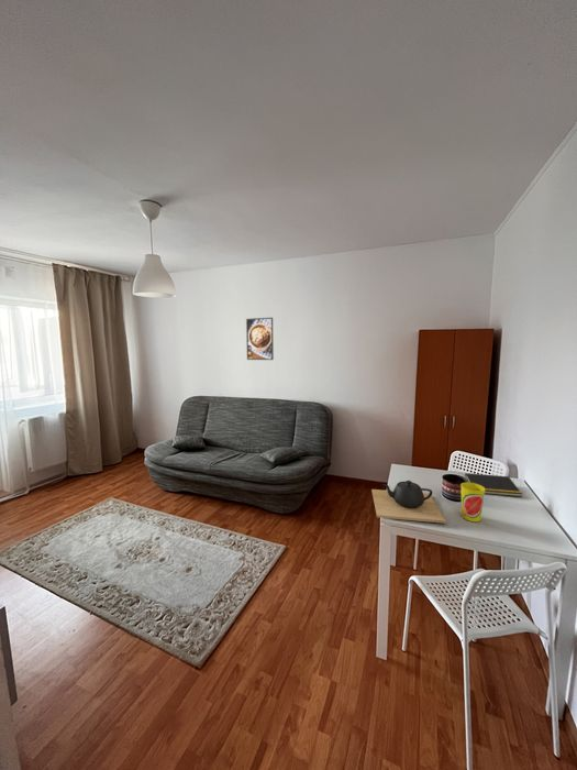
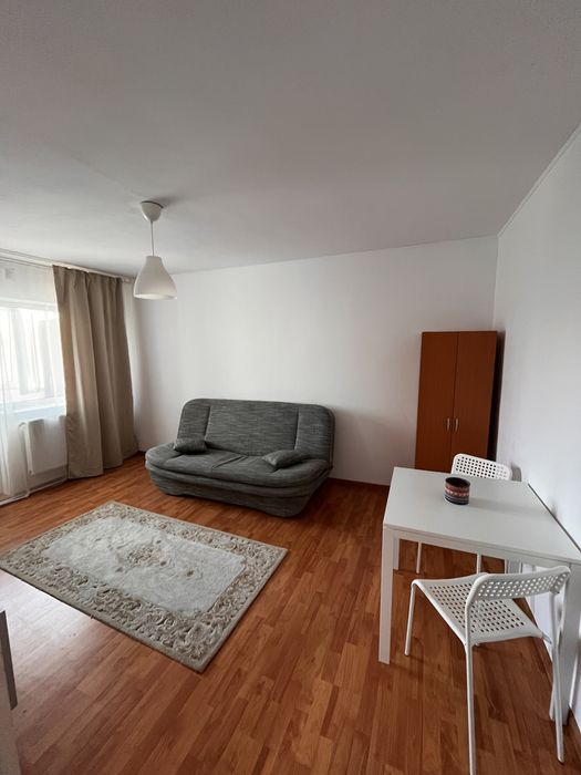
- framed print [245,317,275,361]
- teapot [370,480,447,525]
- notepad [464,472,523,497]
- cup [459,482,486,522]
